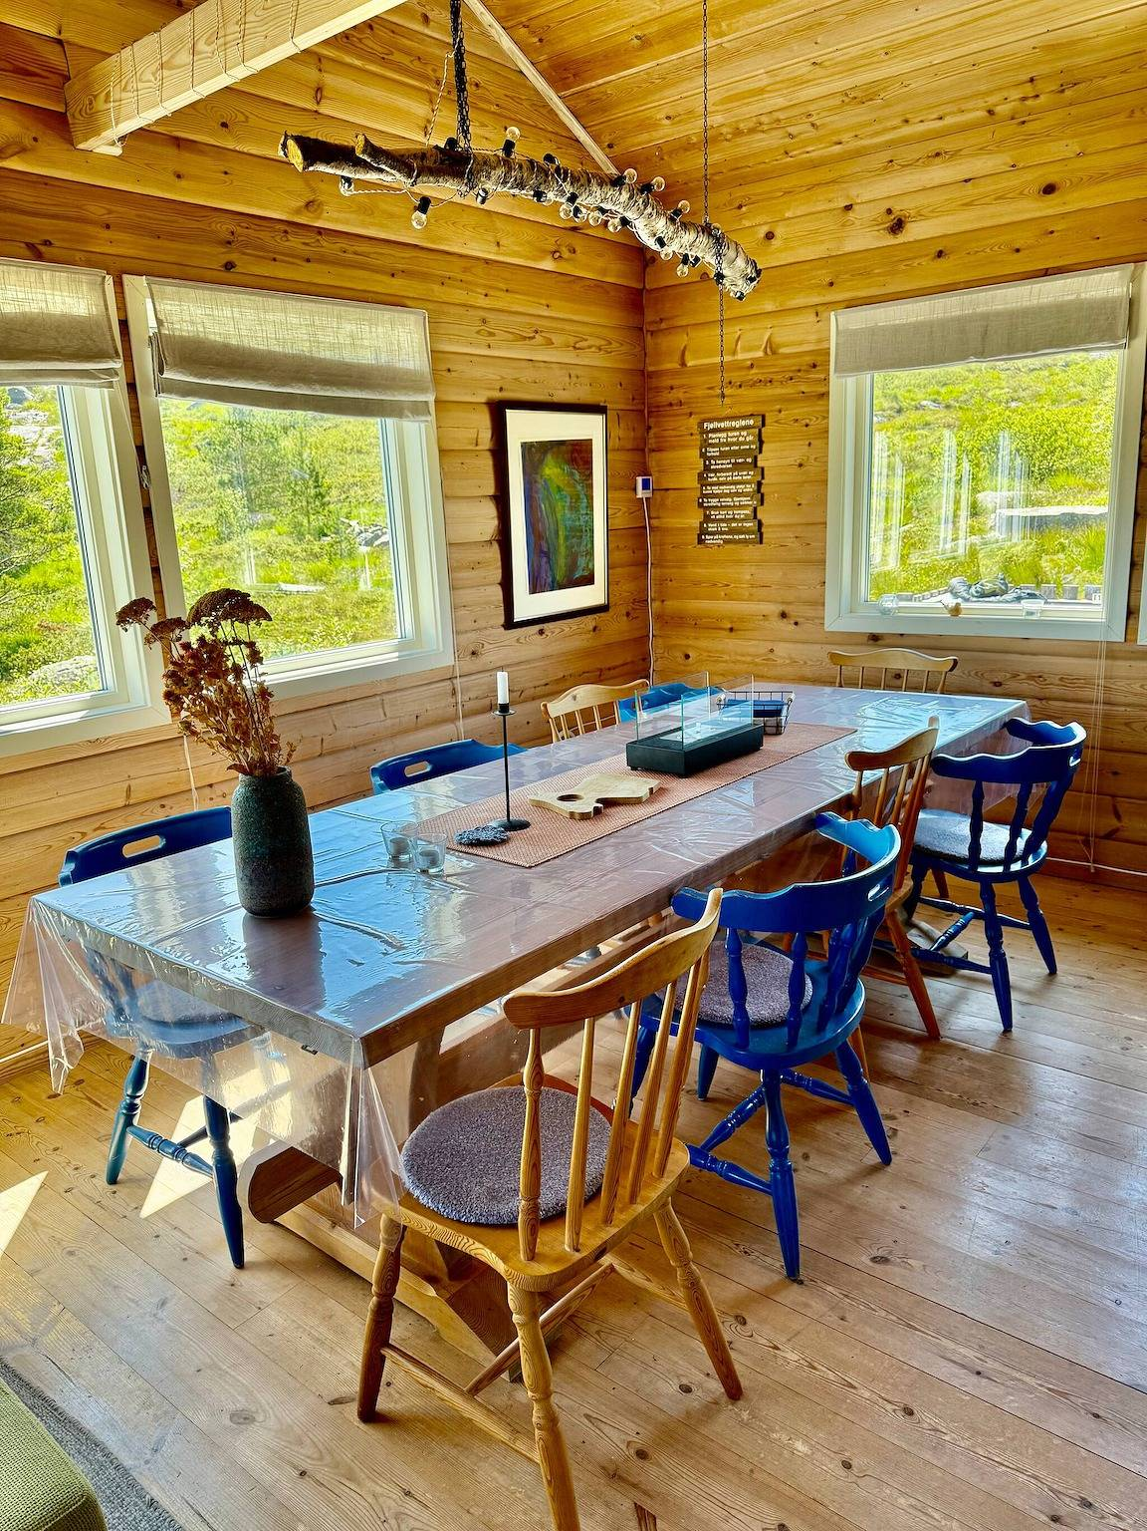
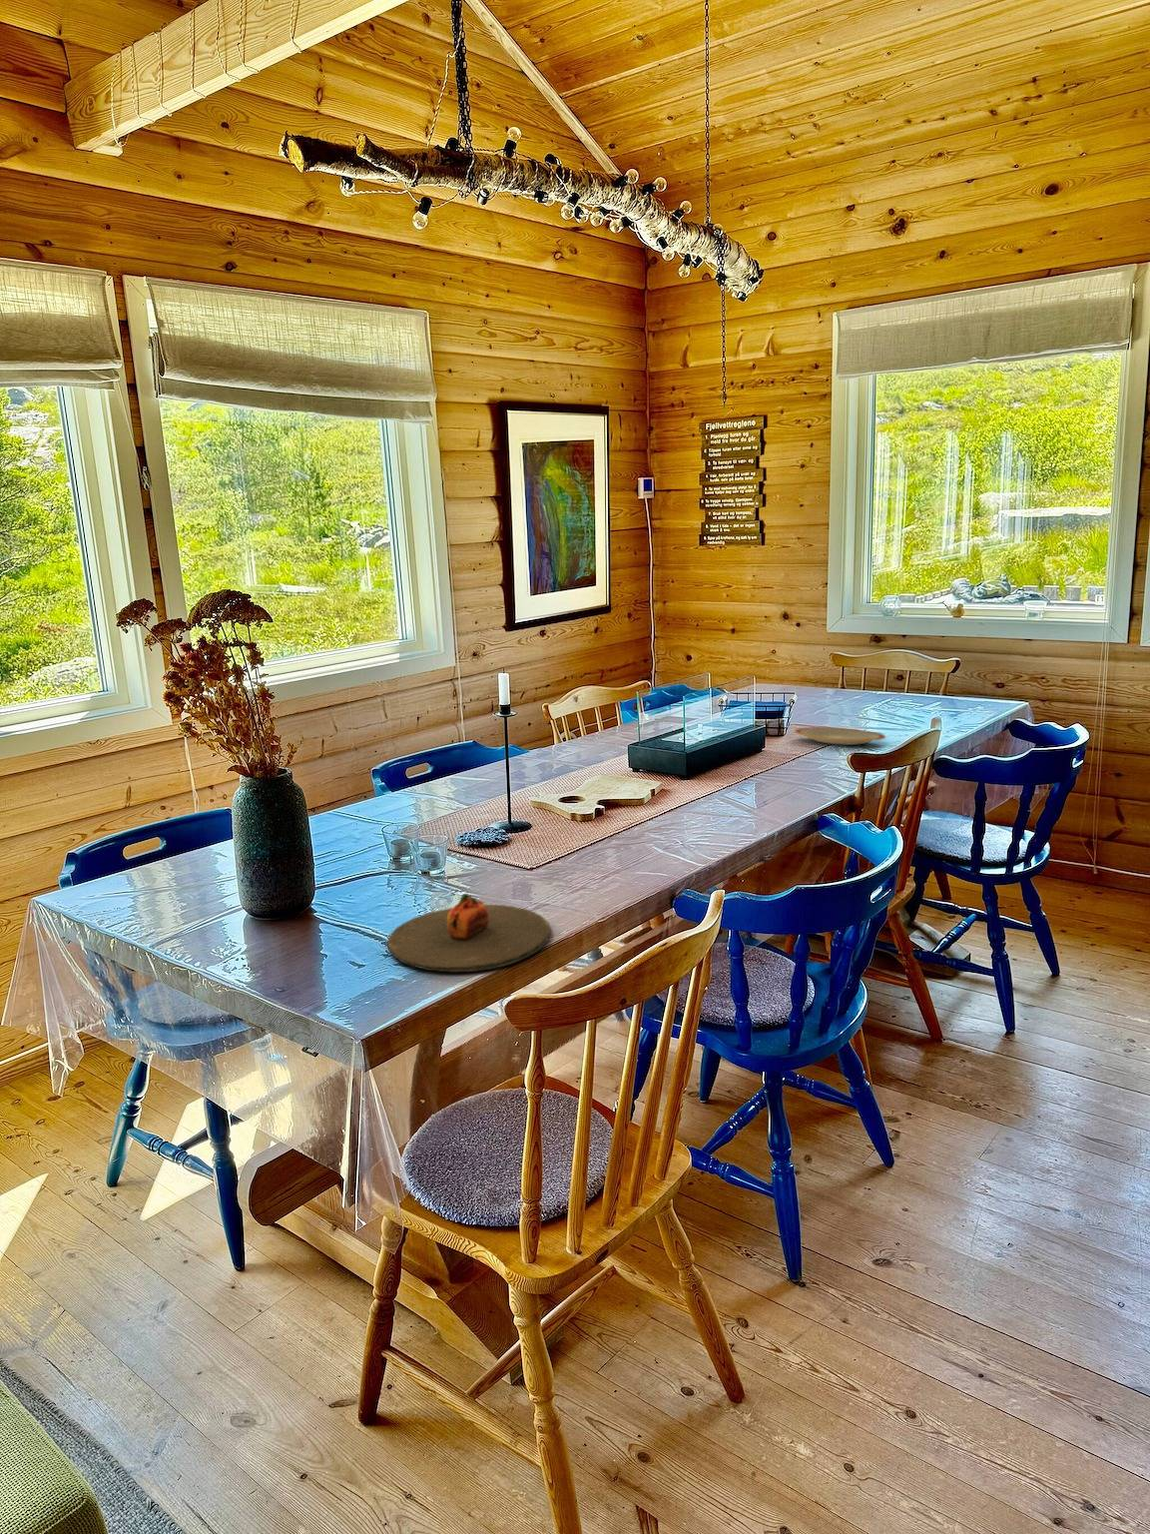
+ plate [387,891,551,972]
+ plate [794,726,887,746]
